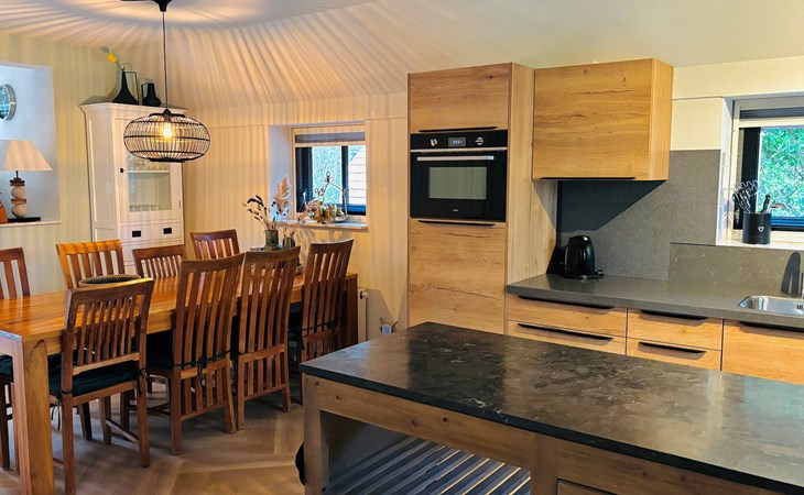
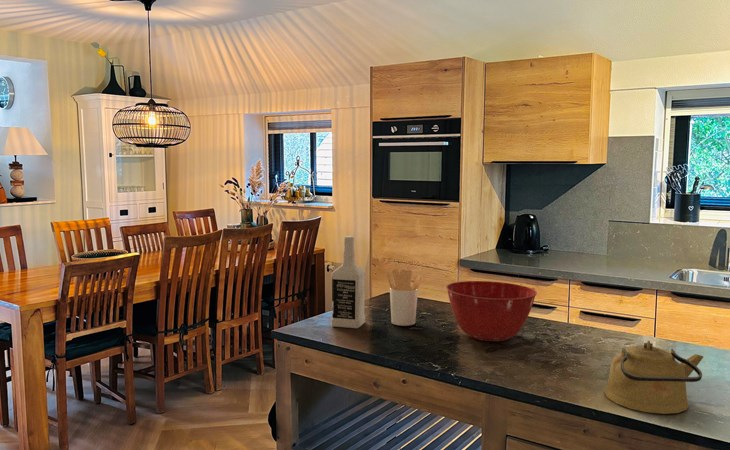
+ vodka [330,235,367,329]
+ mixing bowl [445,280,538,342]
+ utensil holder [386,268,424,327]
+ kettle [604,339,705,415]
